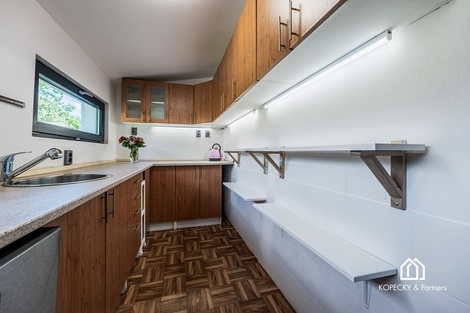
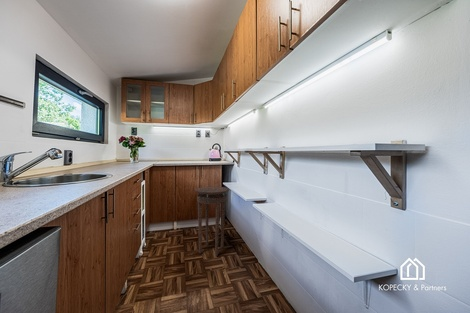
+ stool [194,186,230,257]
